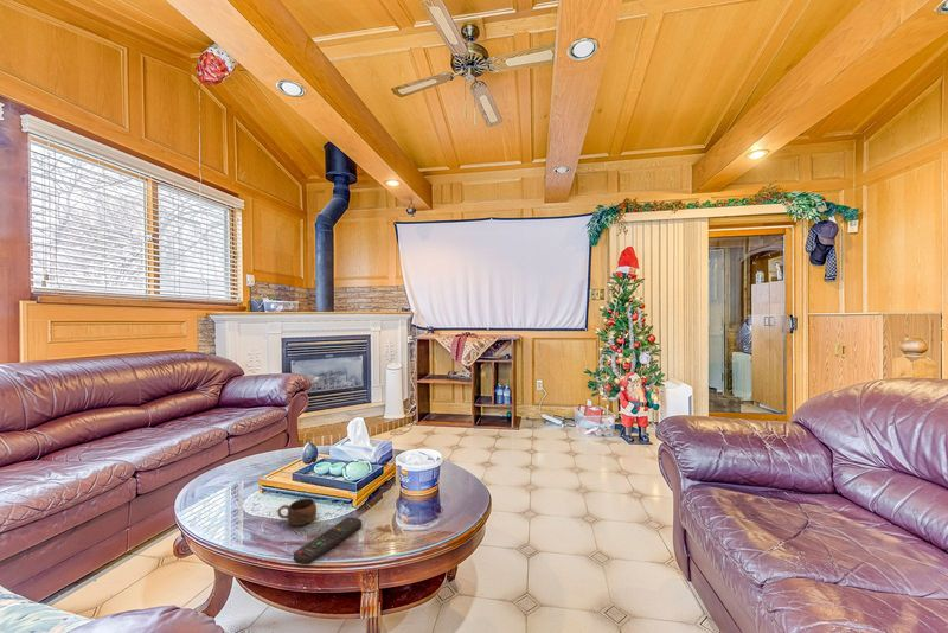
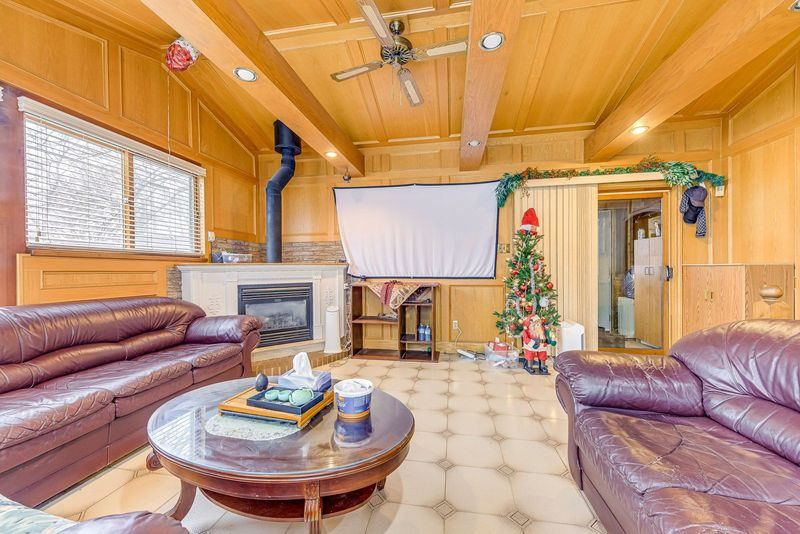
- cup [276,498,318,526]
- remote control [293,516,363,565]
